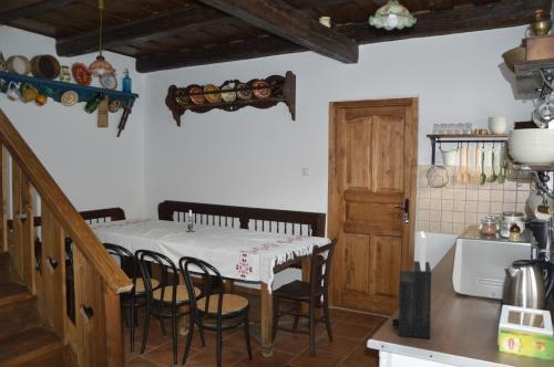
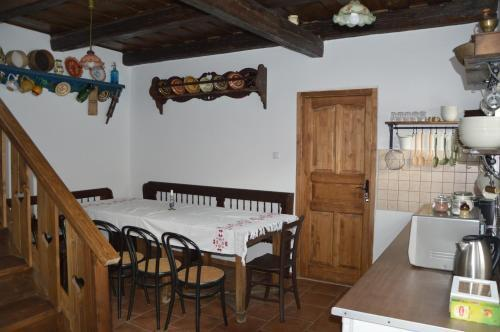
- knife block [391,231,432,339]
